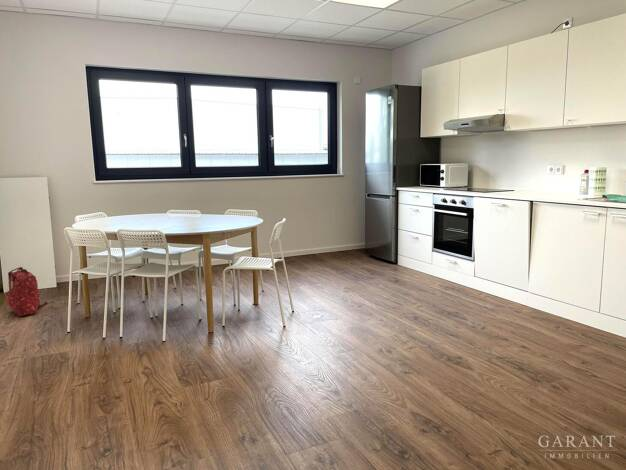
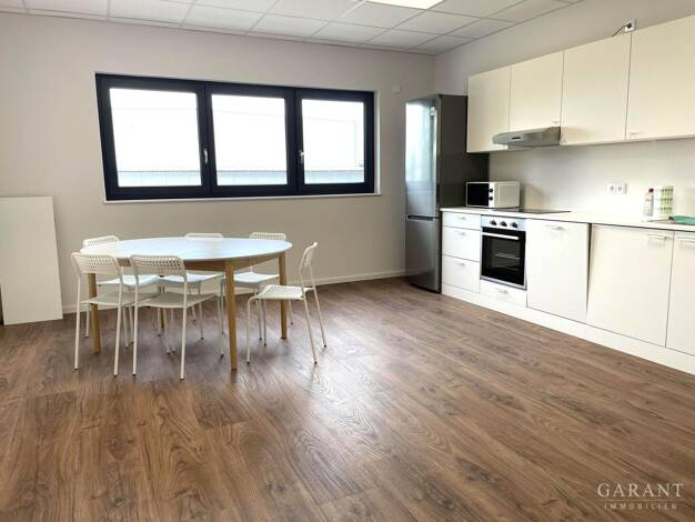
- backpack [5,266,49,317]
